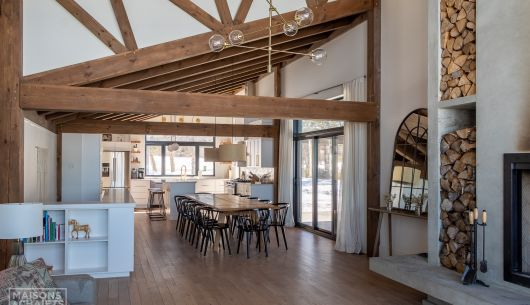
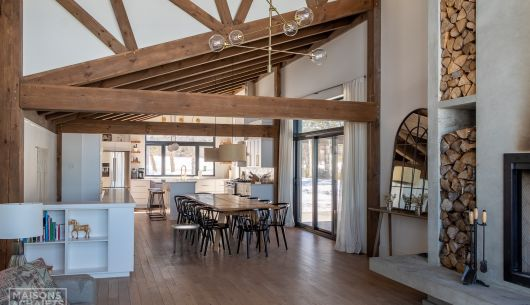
+ side table [171,223,200,256]
